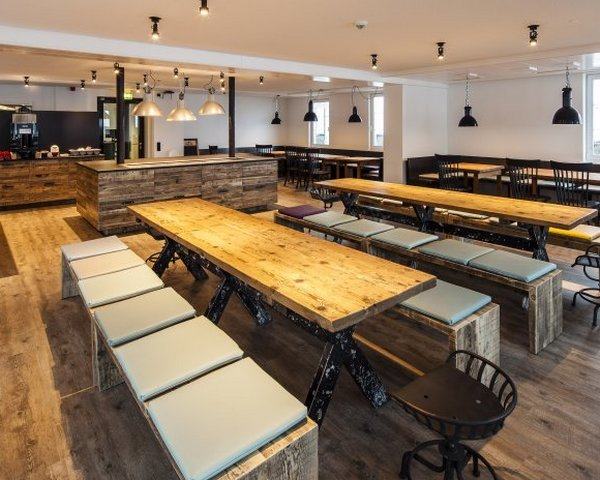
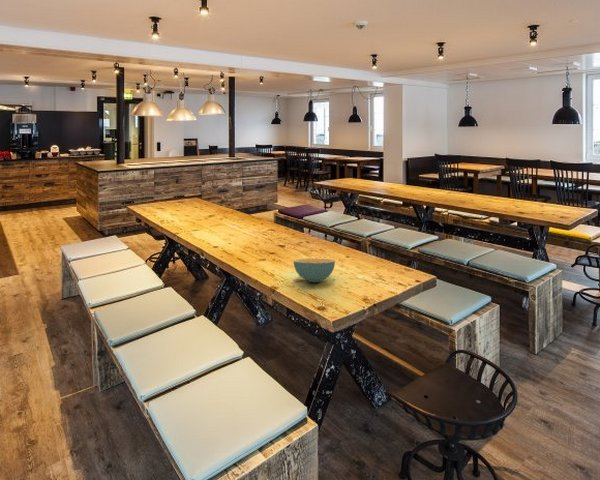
+ cereal bowl [293,258,336,283]
